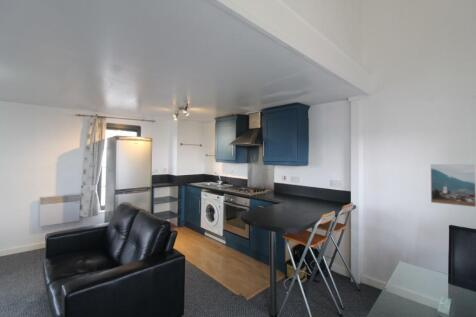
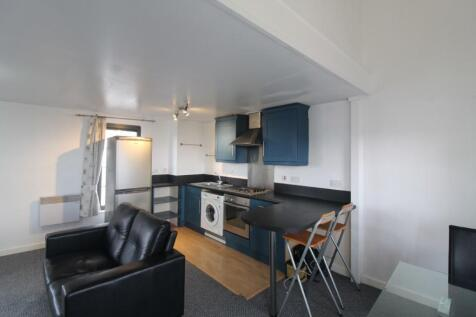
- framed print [429,163,476,208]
